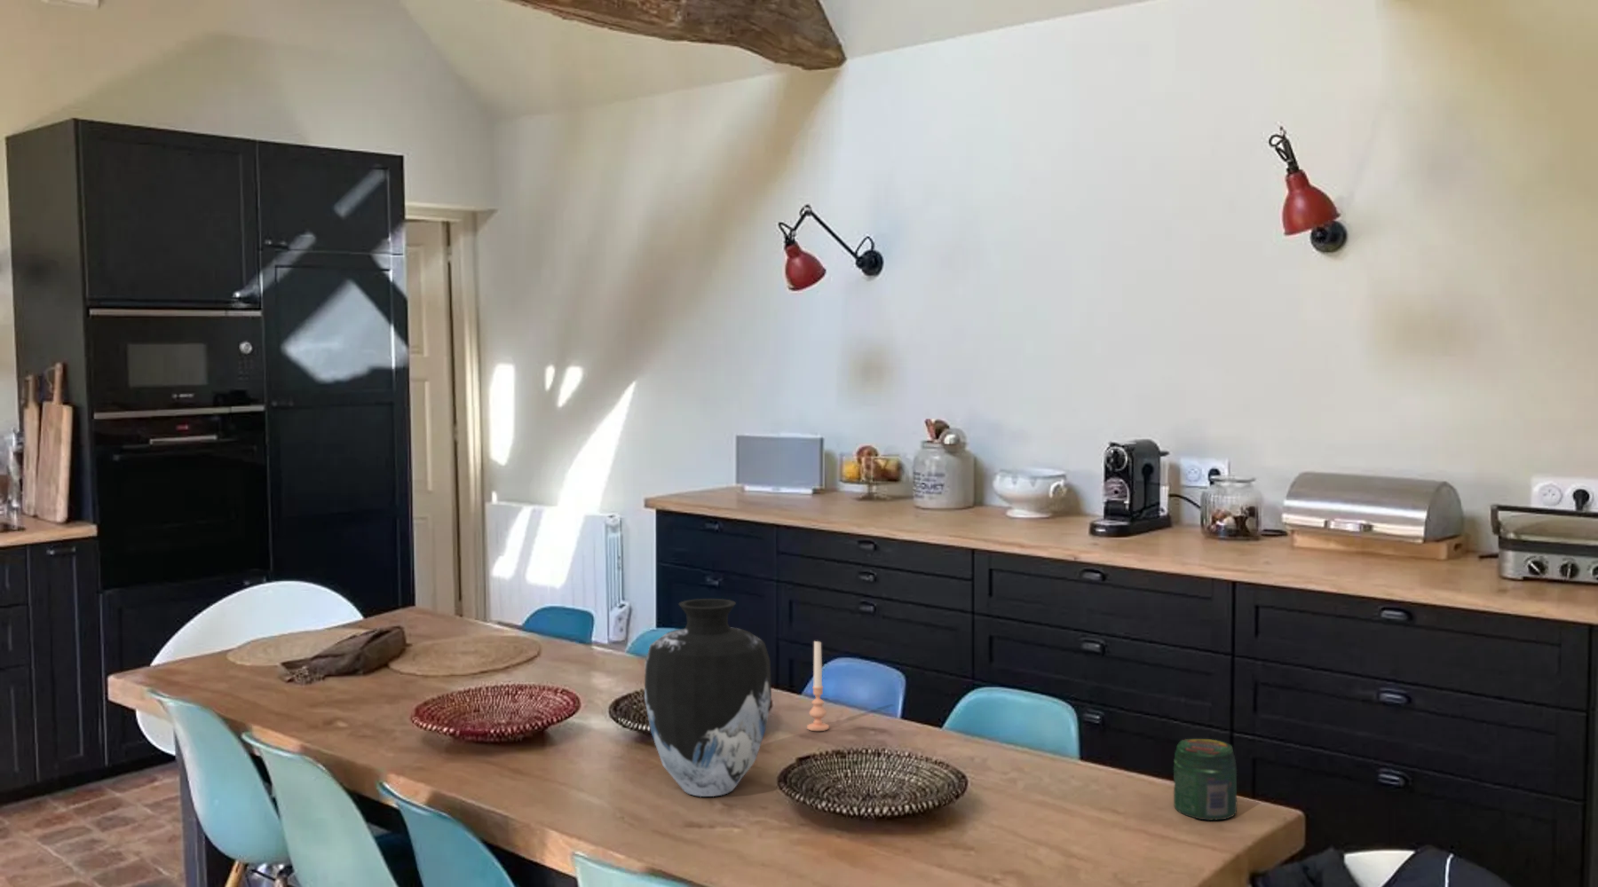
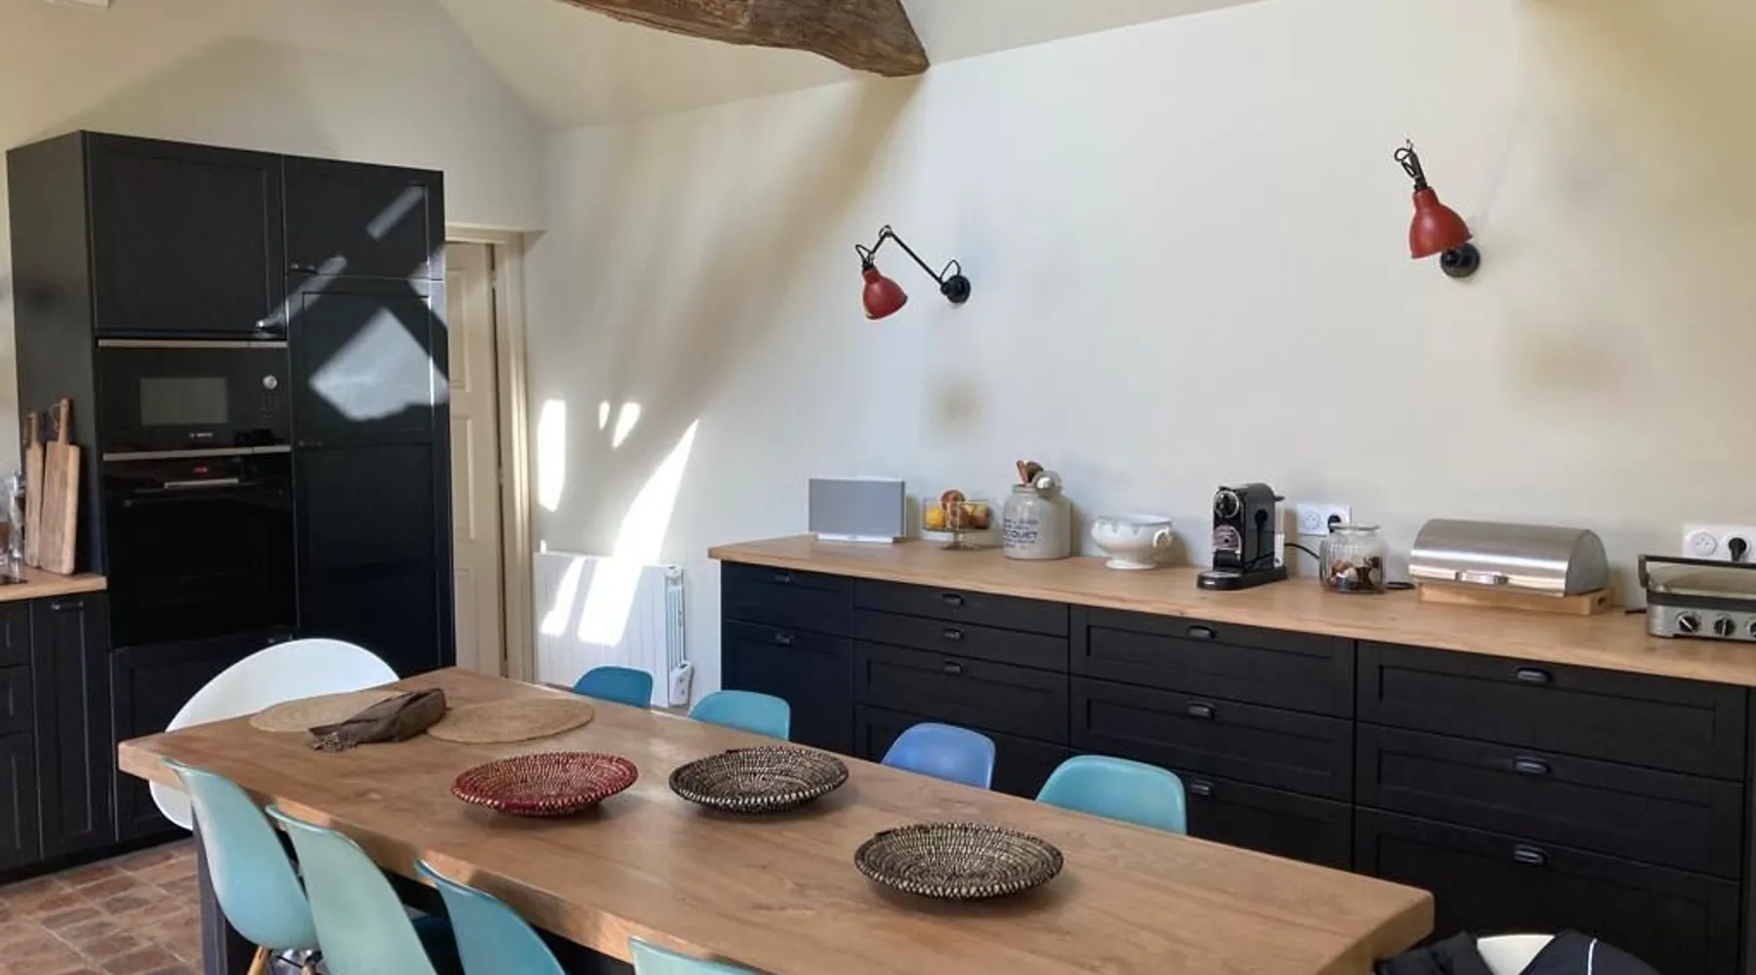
- candle [806,640,830,732]
- vase [644,598,773,797]
- jar [1173,738,1237,821]
